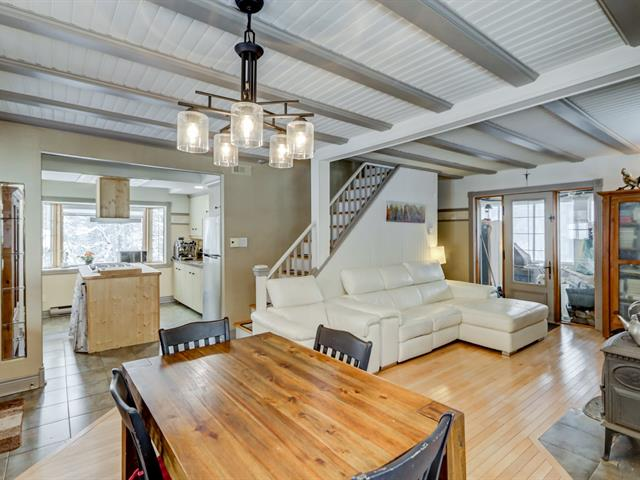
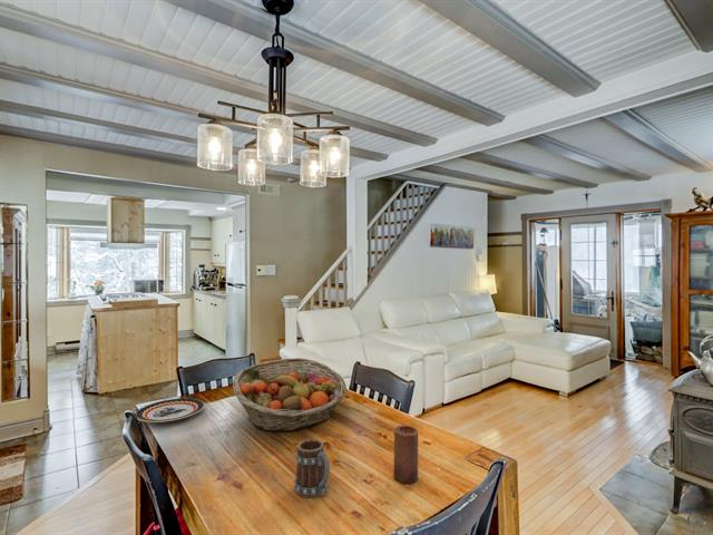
+ candle [393,425,419,485]
+ fruit basket [232,357,348,432]
+ plate [135,397,206,424]
+ mug [293,438,331,498]
